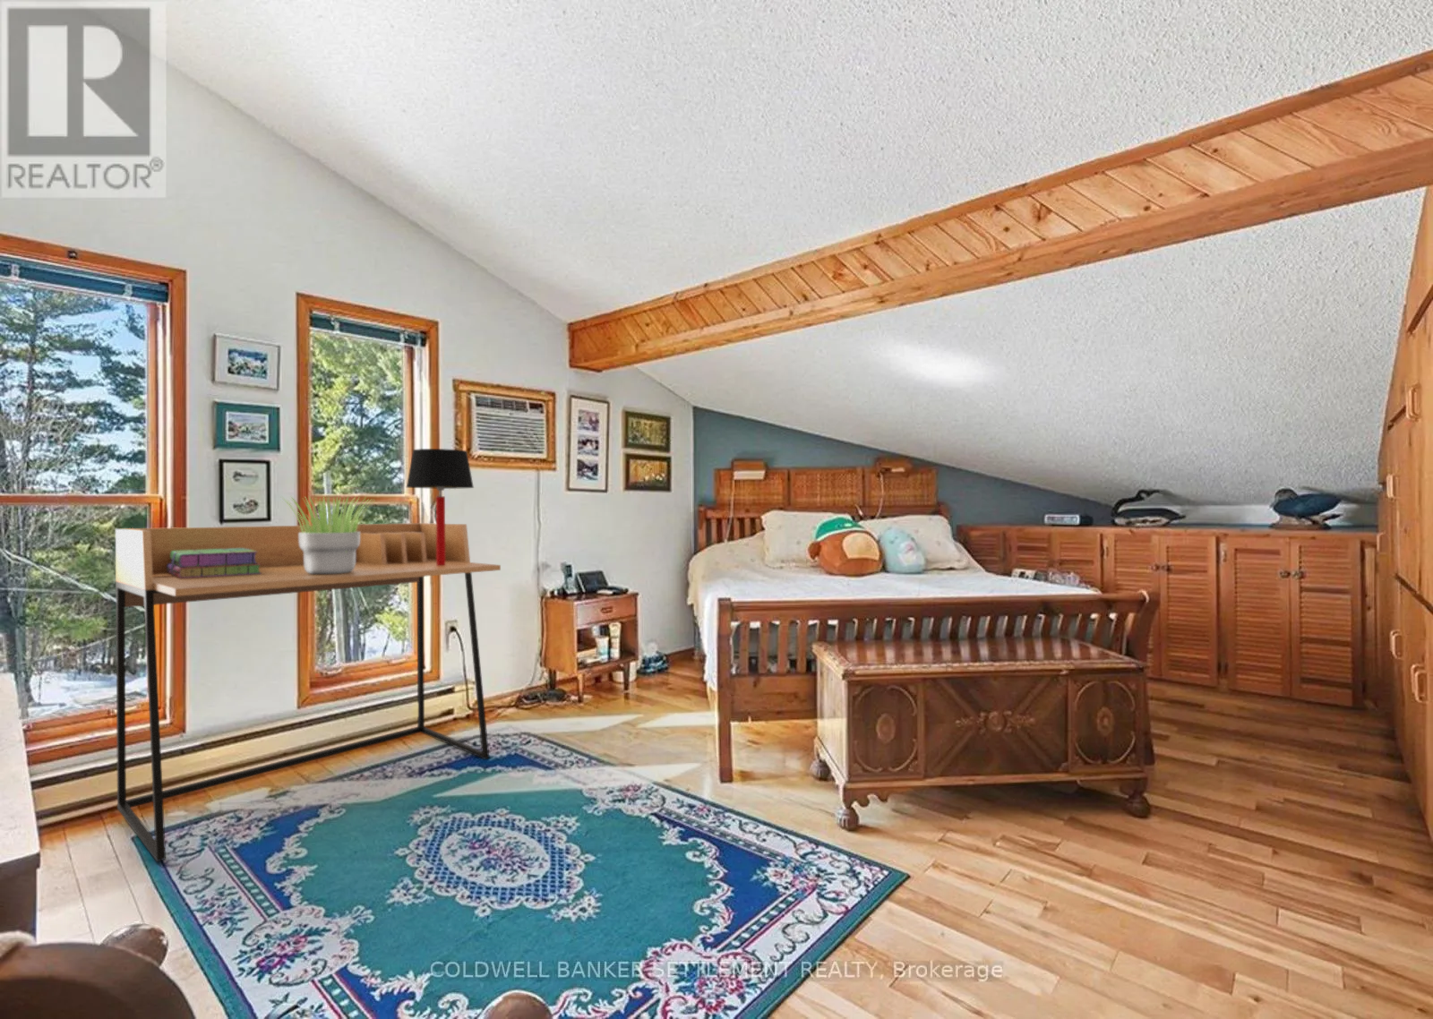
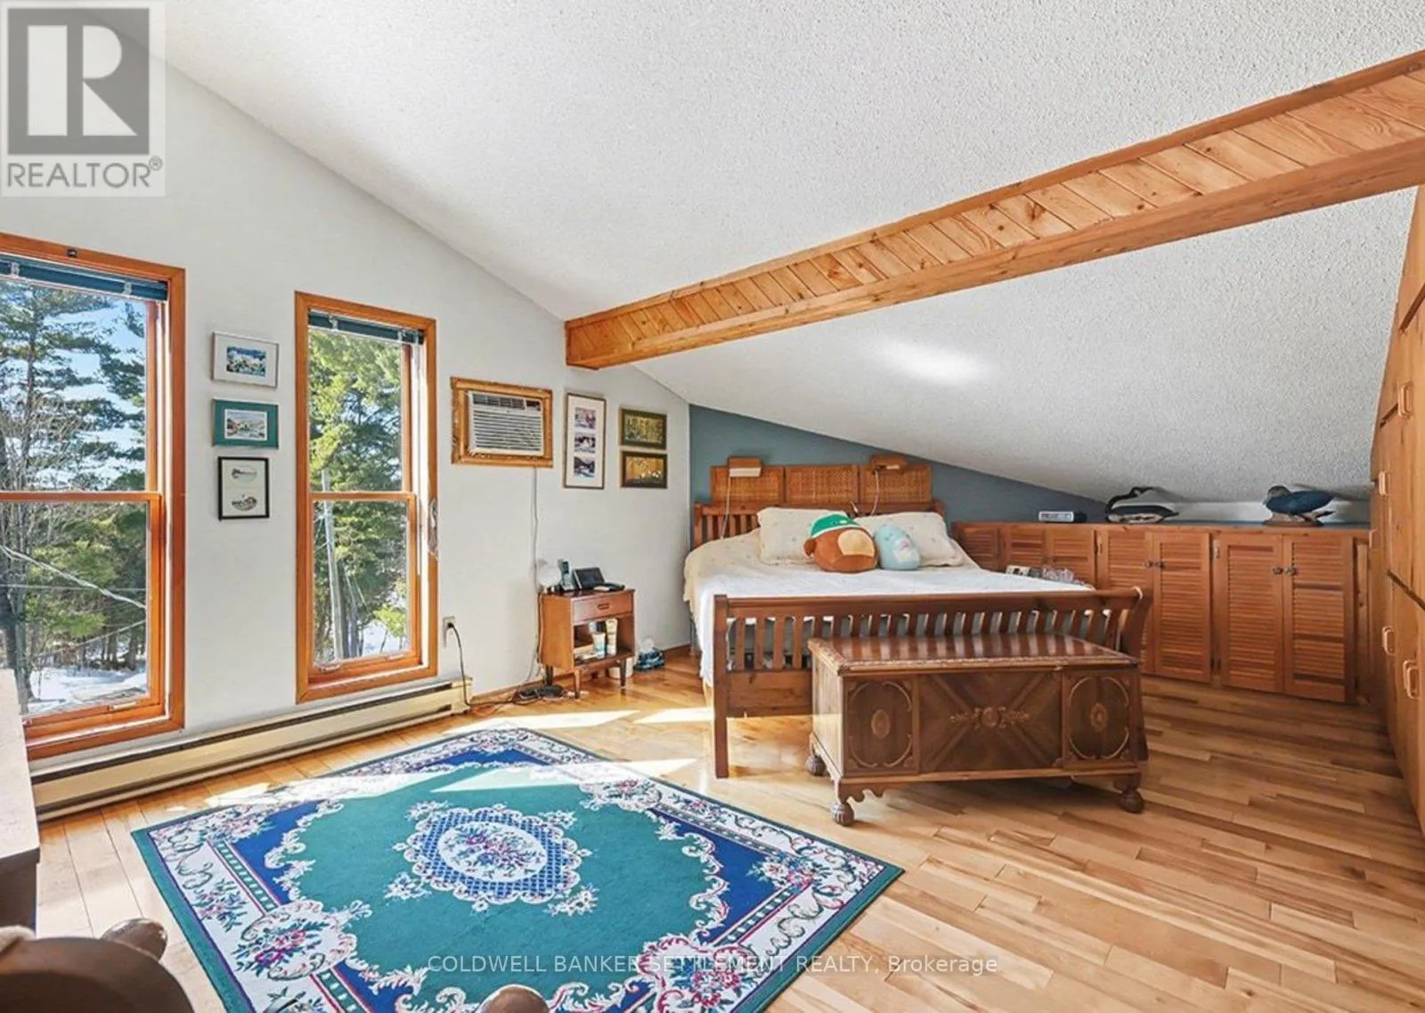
- potted plant [281,494,374,573]
- table lamp [405,448,474,566]
- stack of books [167,548,260,579]
- desk [115,522,502,862]
